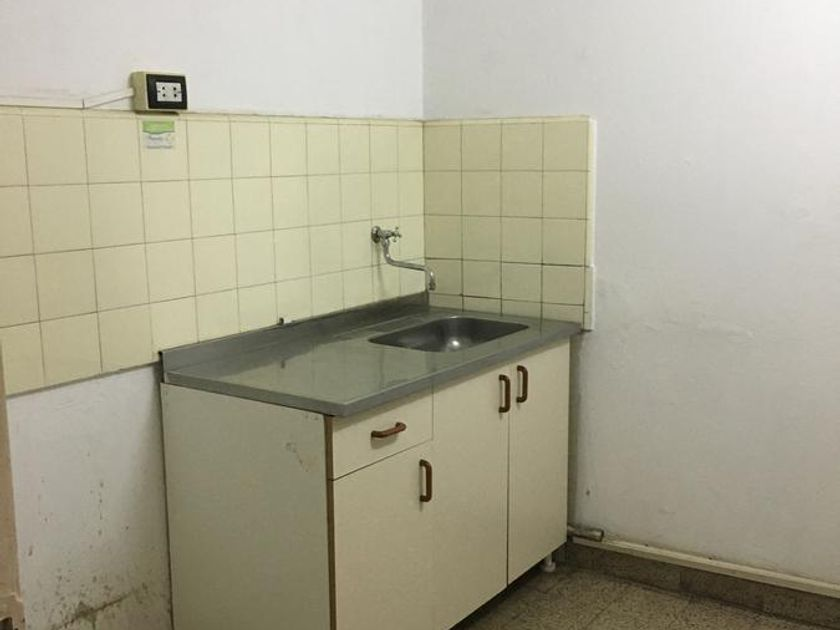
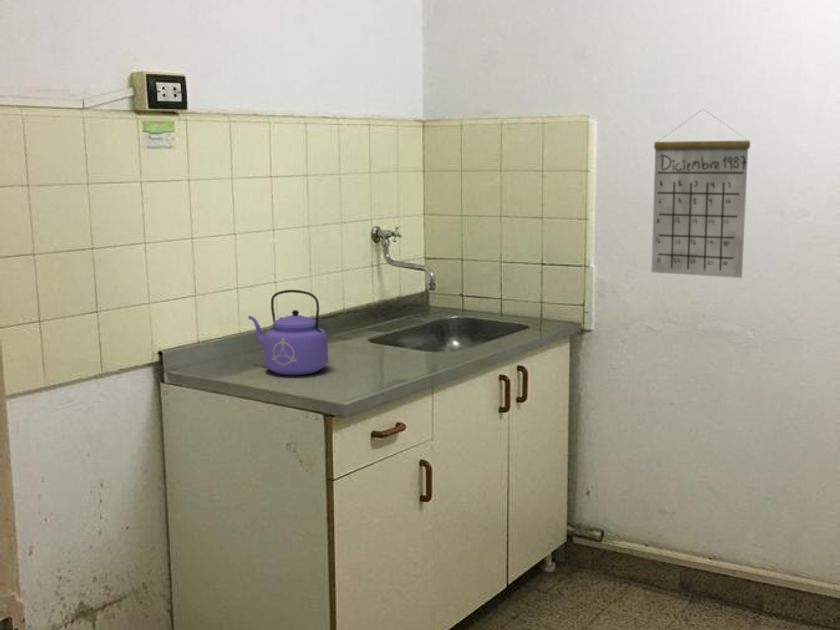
+ calendar [651,108,751,279]
+ kettle [247,289,329,376]
